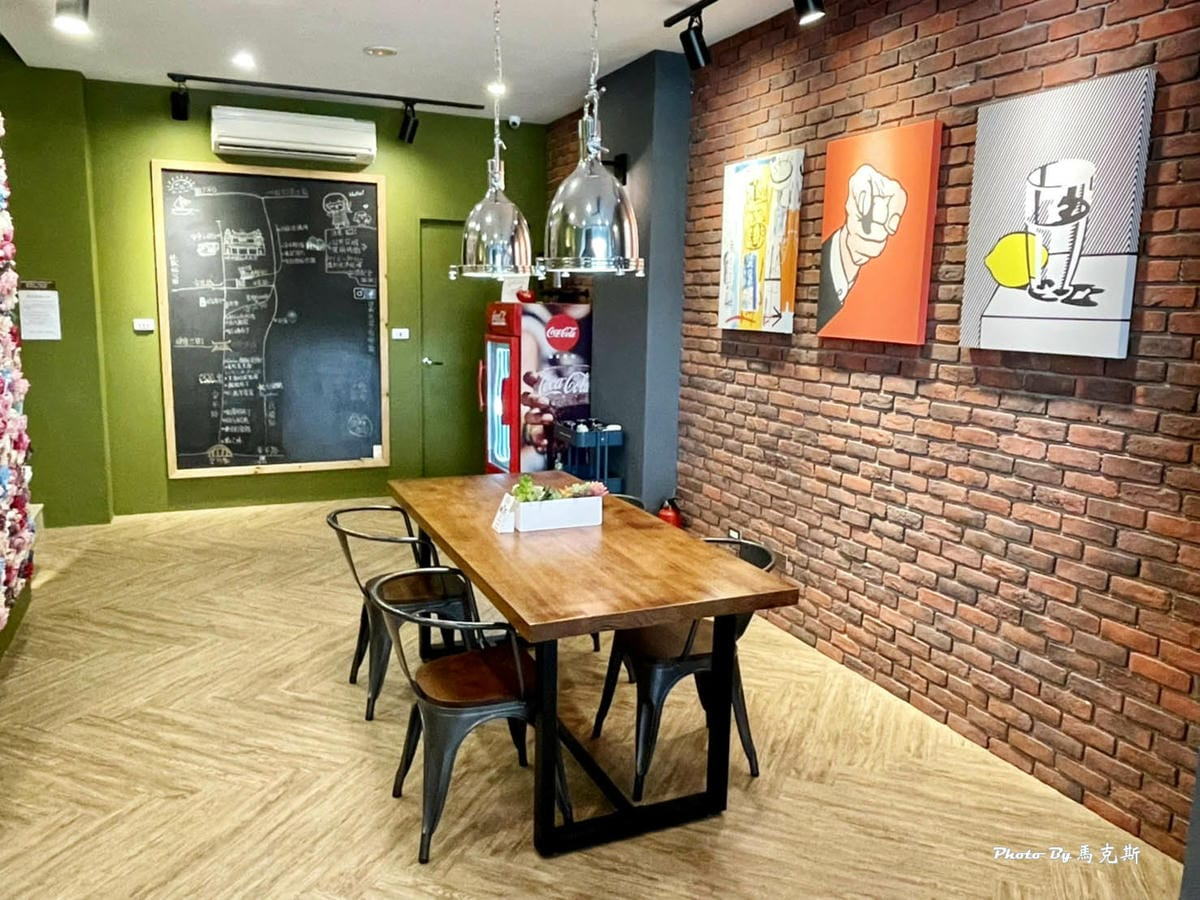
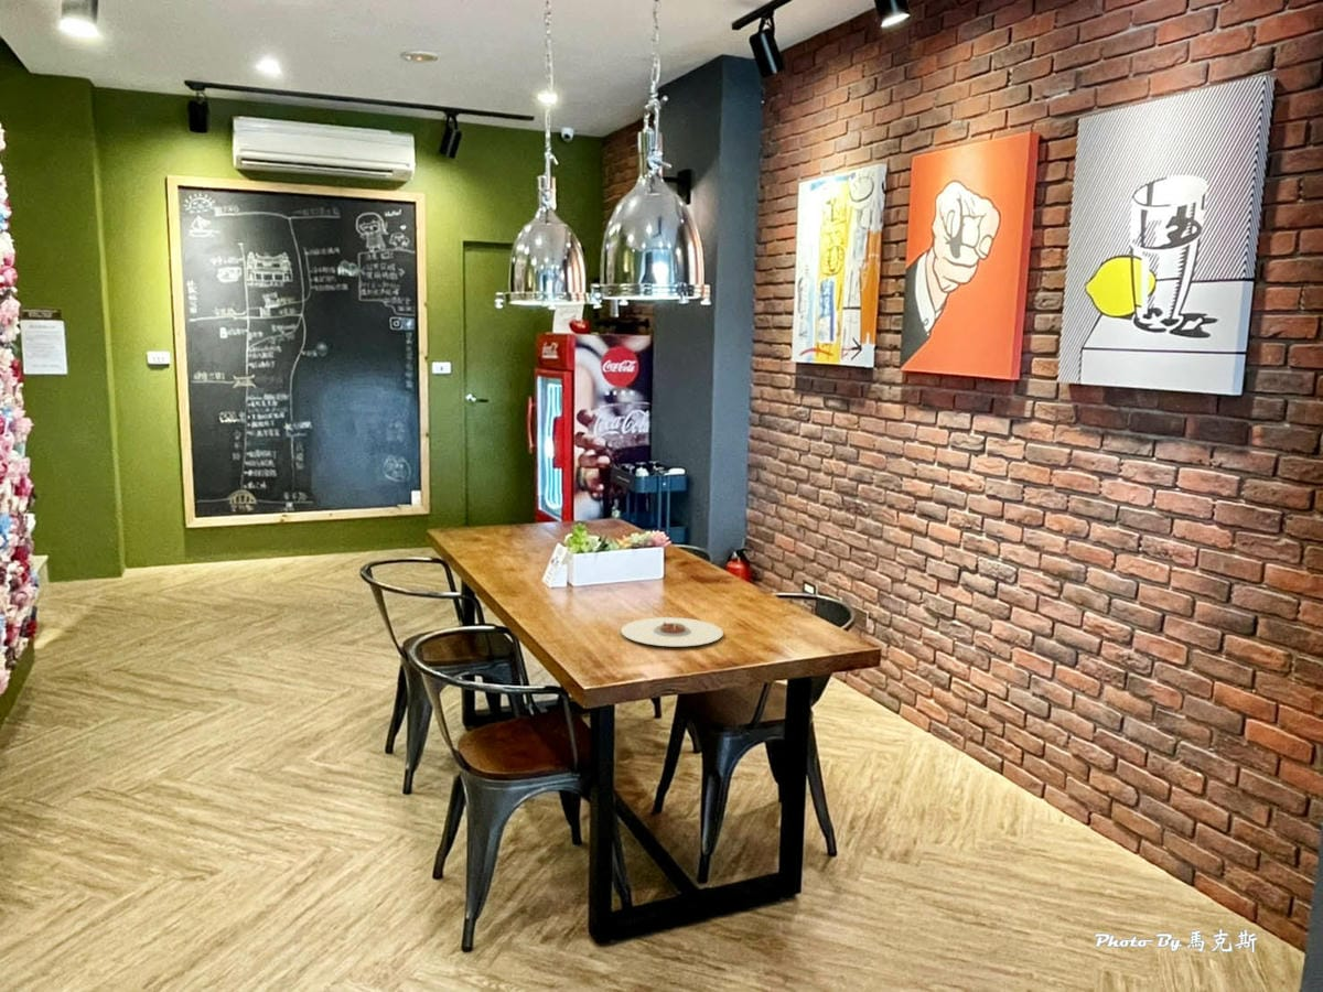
+ plate [620,616,724,647]
